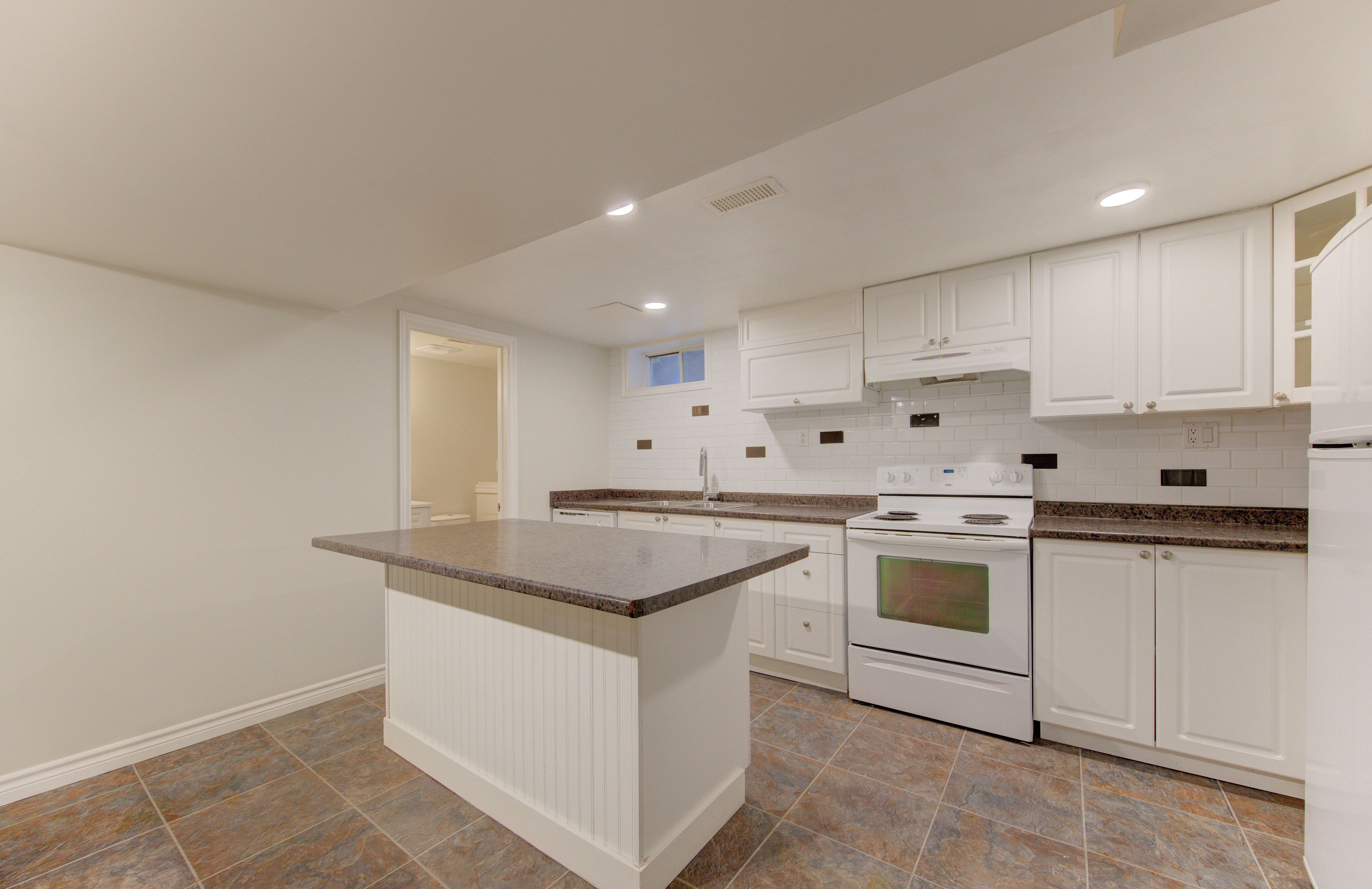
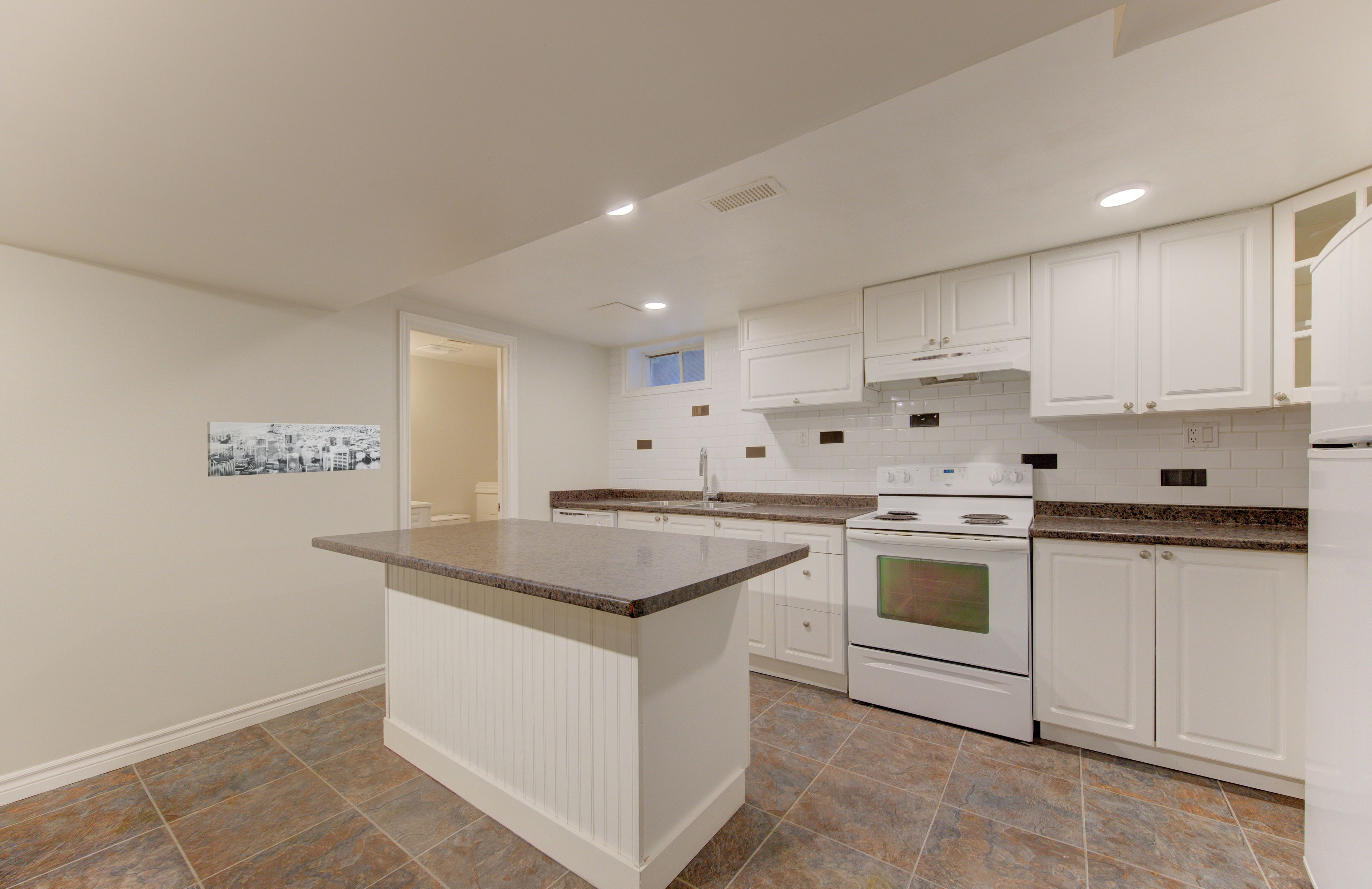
+ wall art [207,421,381,477]
